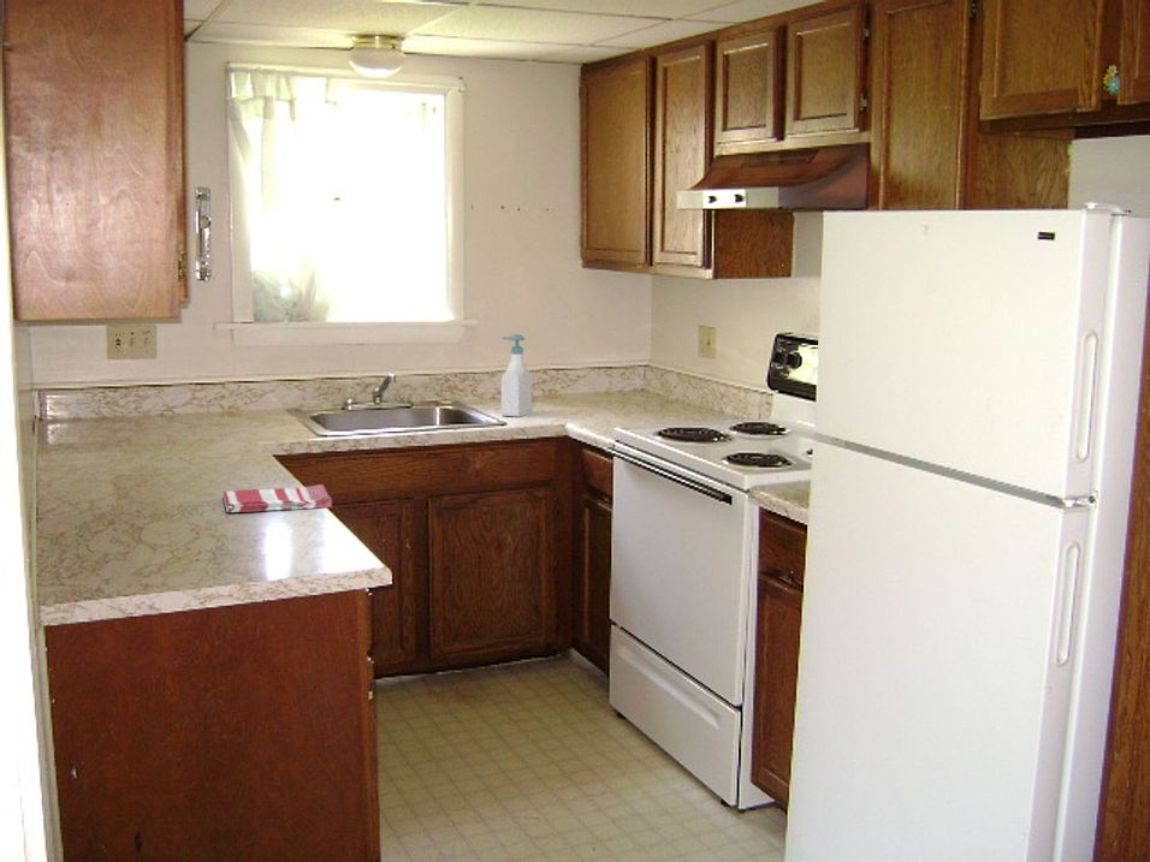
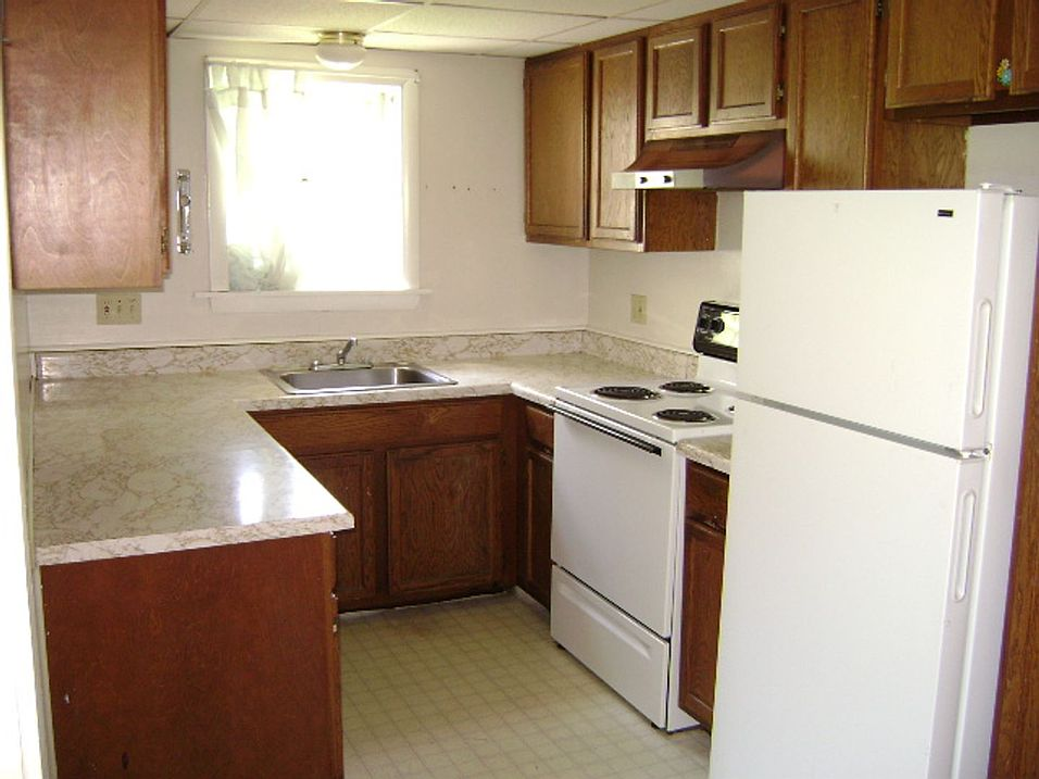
- soap bottle [500,333,533,418]
- dish towel [221,483,333,513]
